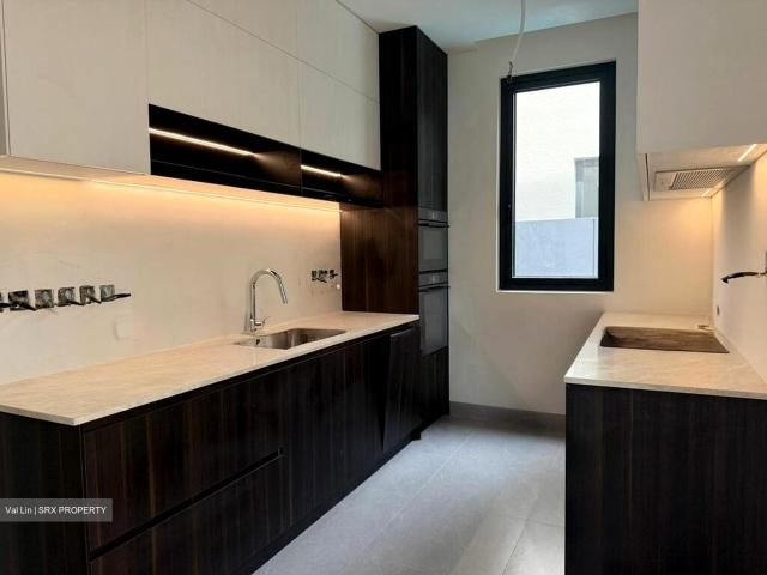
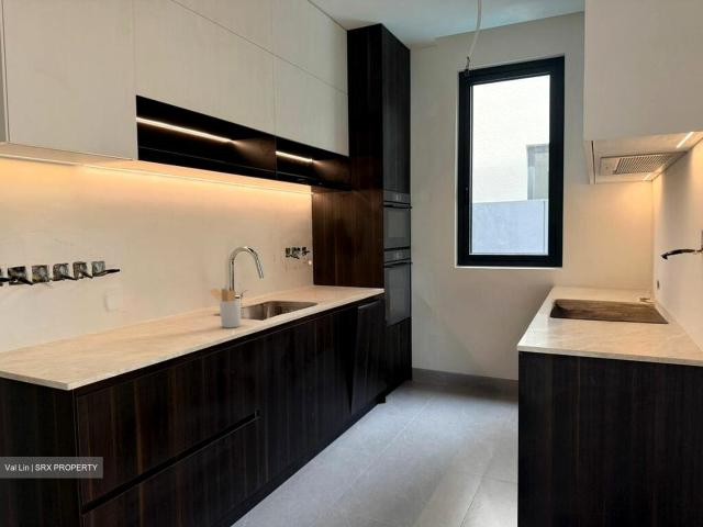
+ utensil holder [207,288,242,329]
